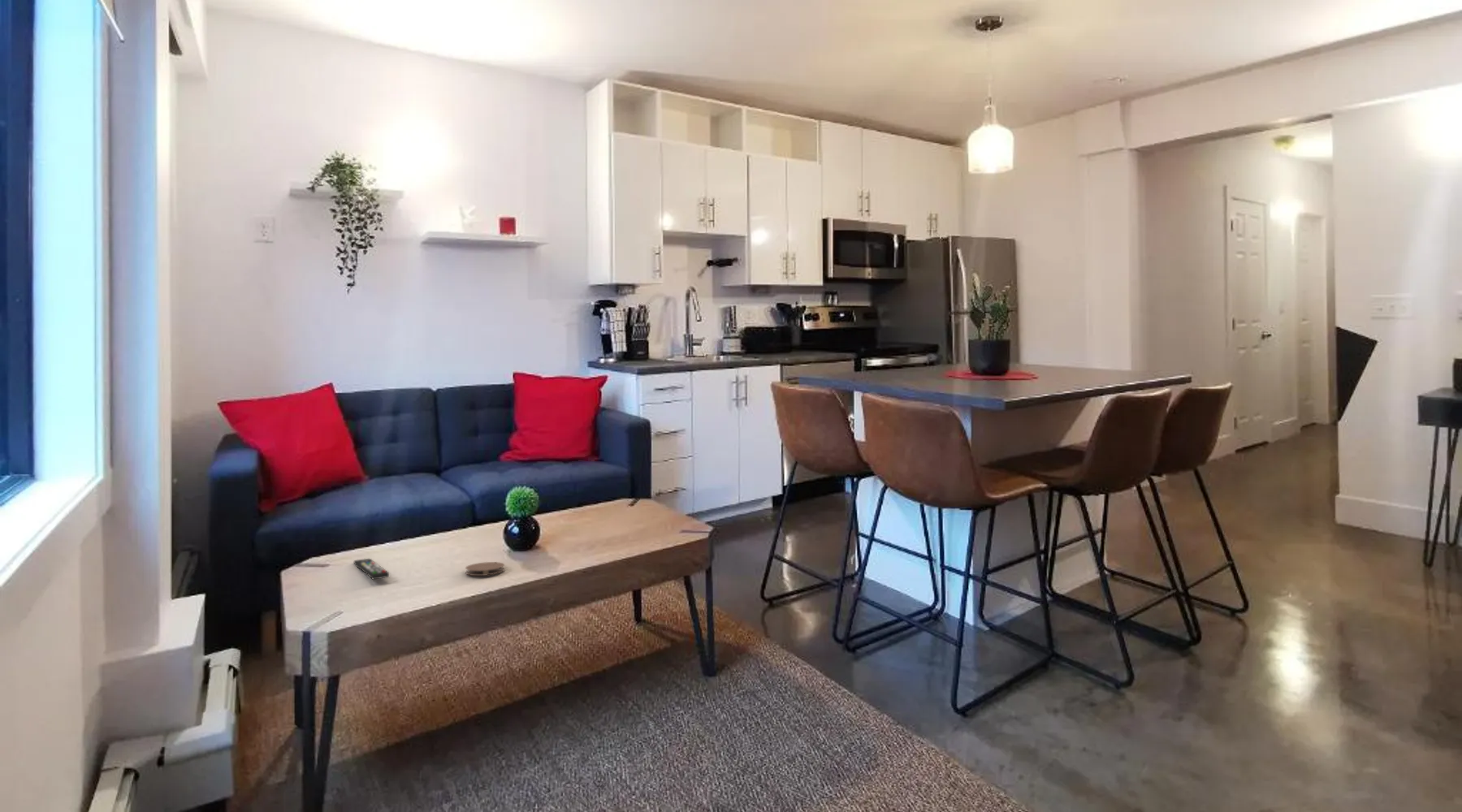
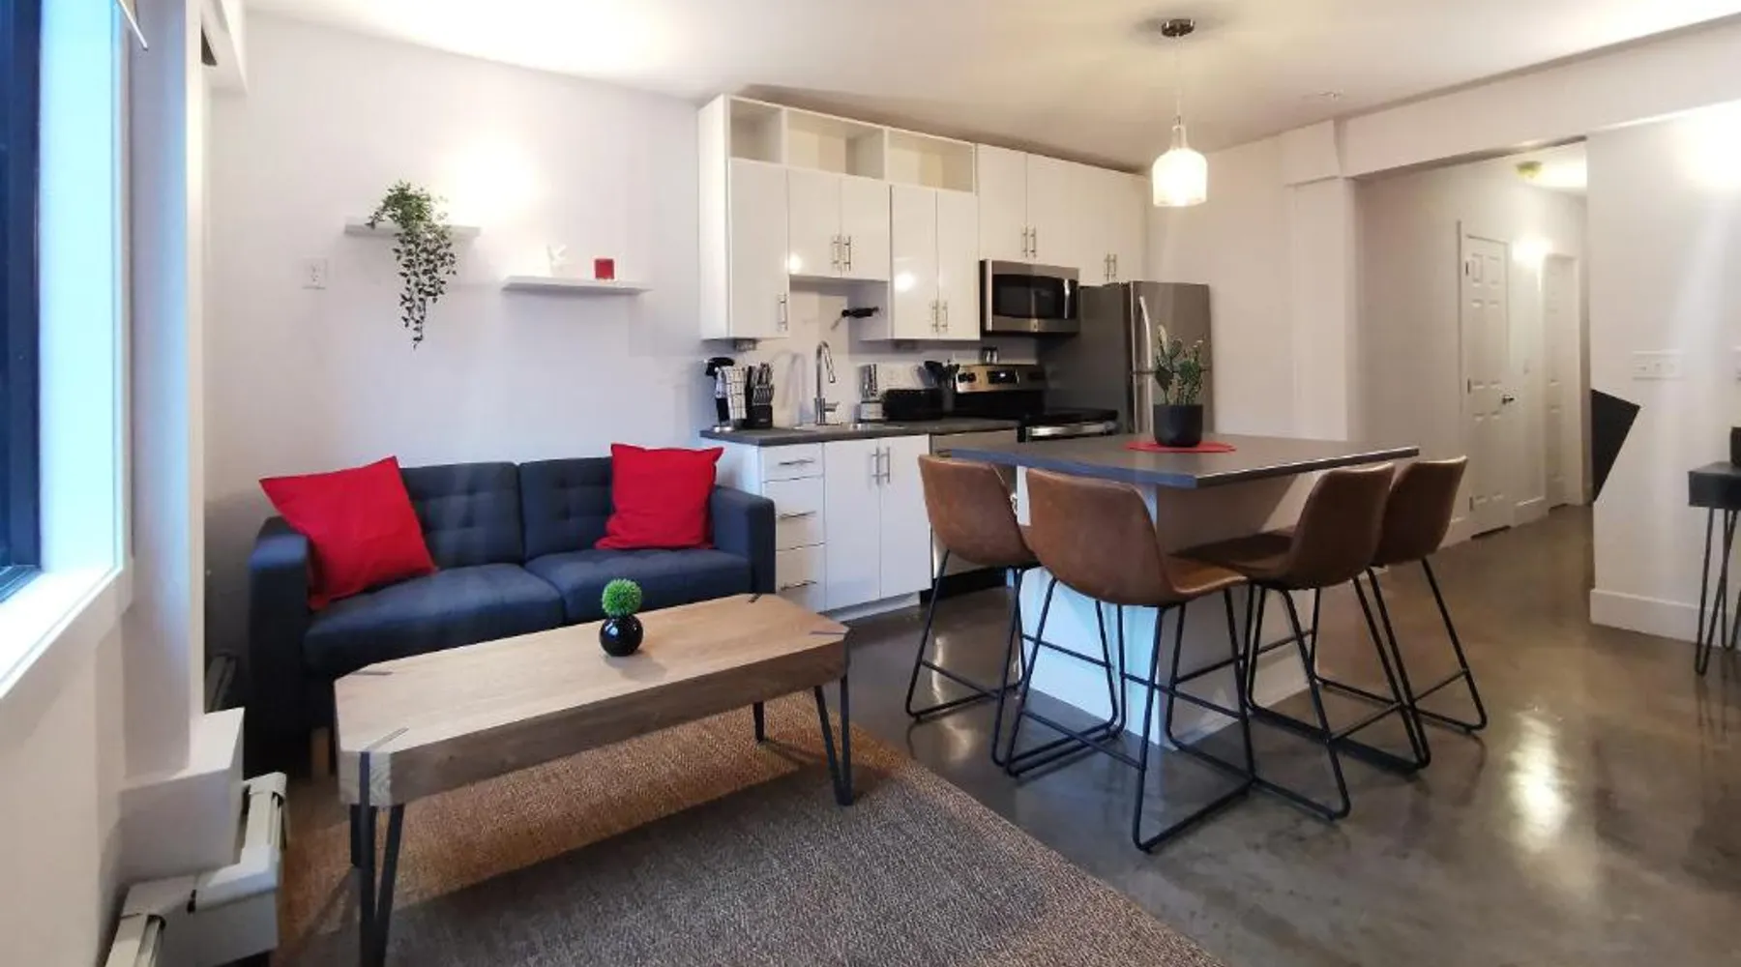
- remote control [353,558,390,581]
- coaster [465,561,505,577]
